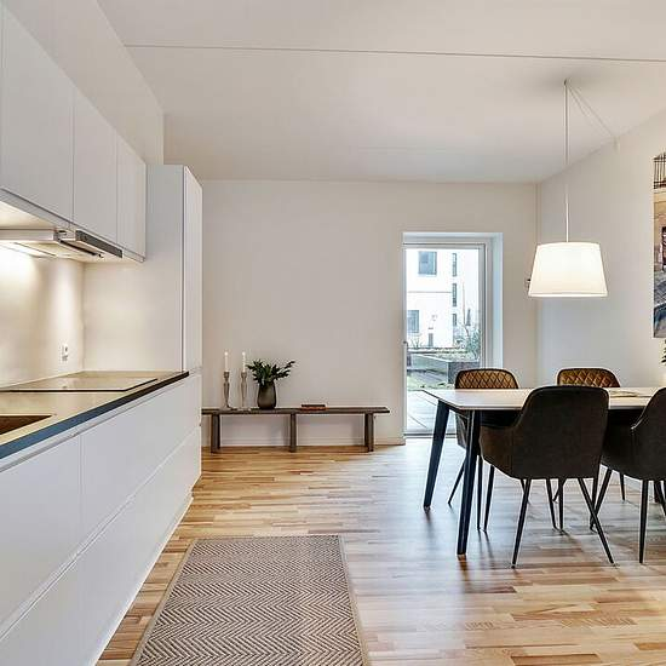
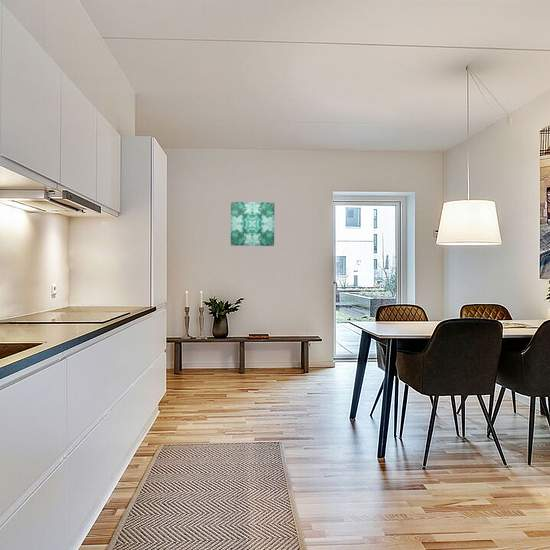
+ wall art [230,201,275,247]
